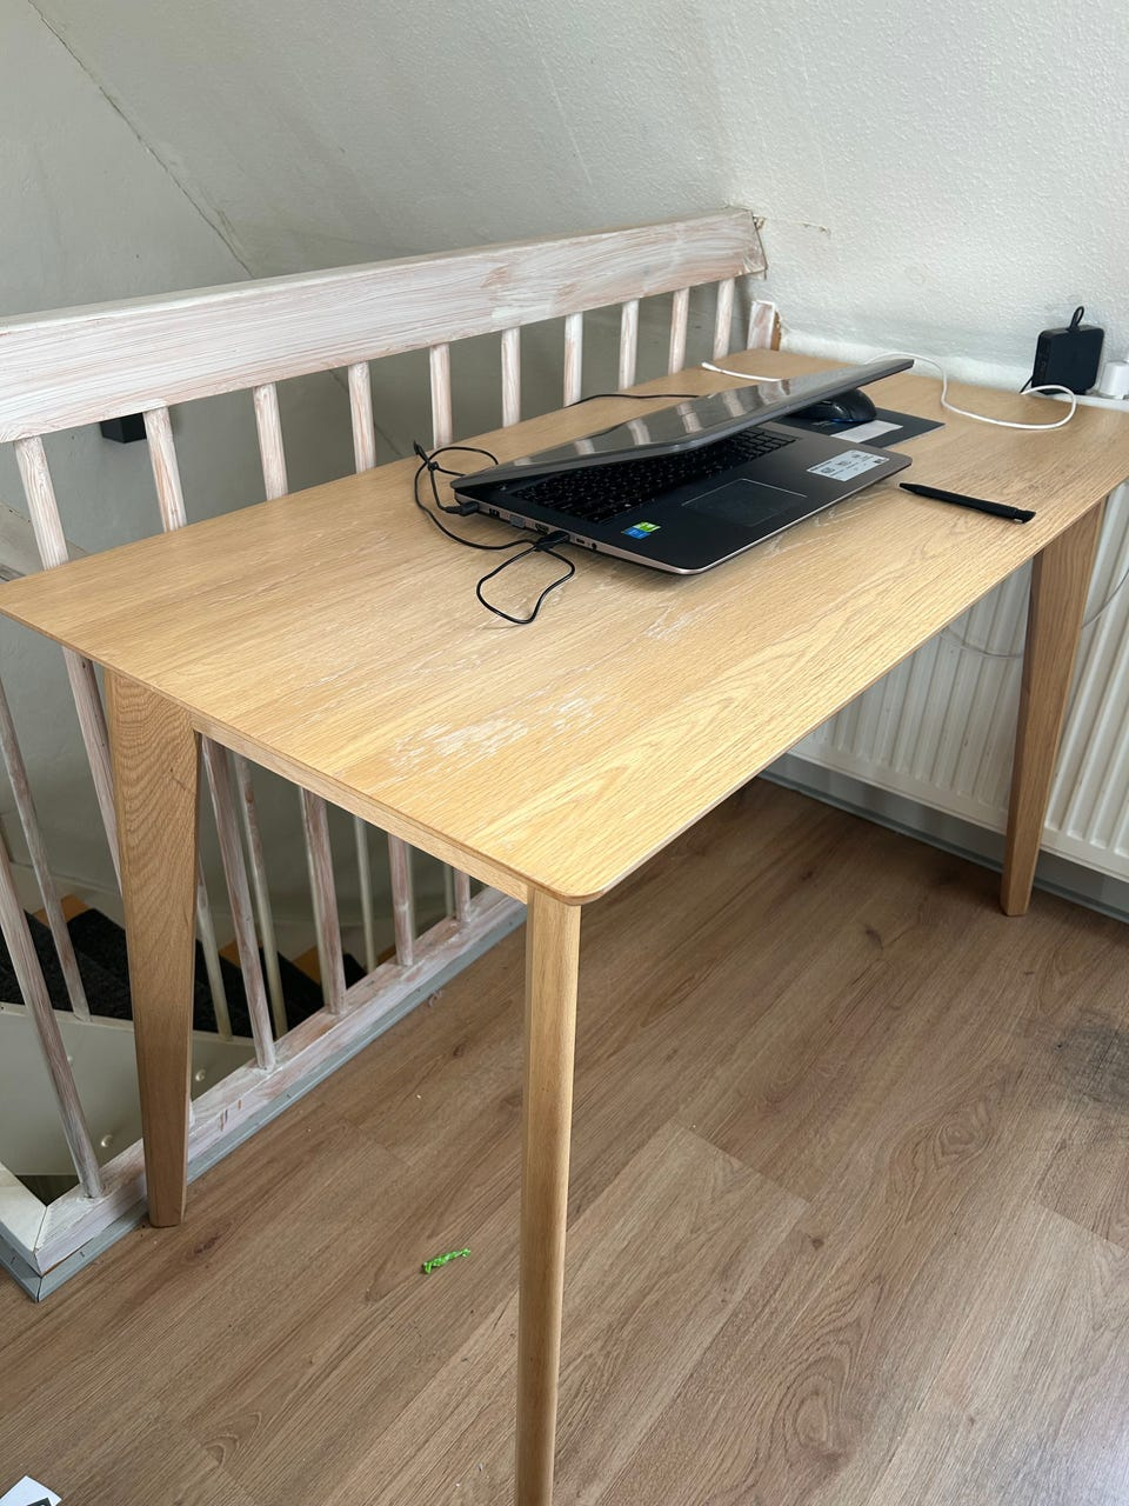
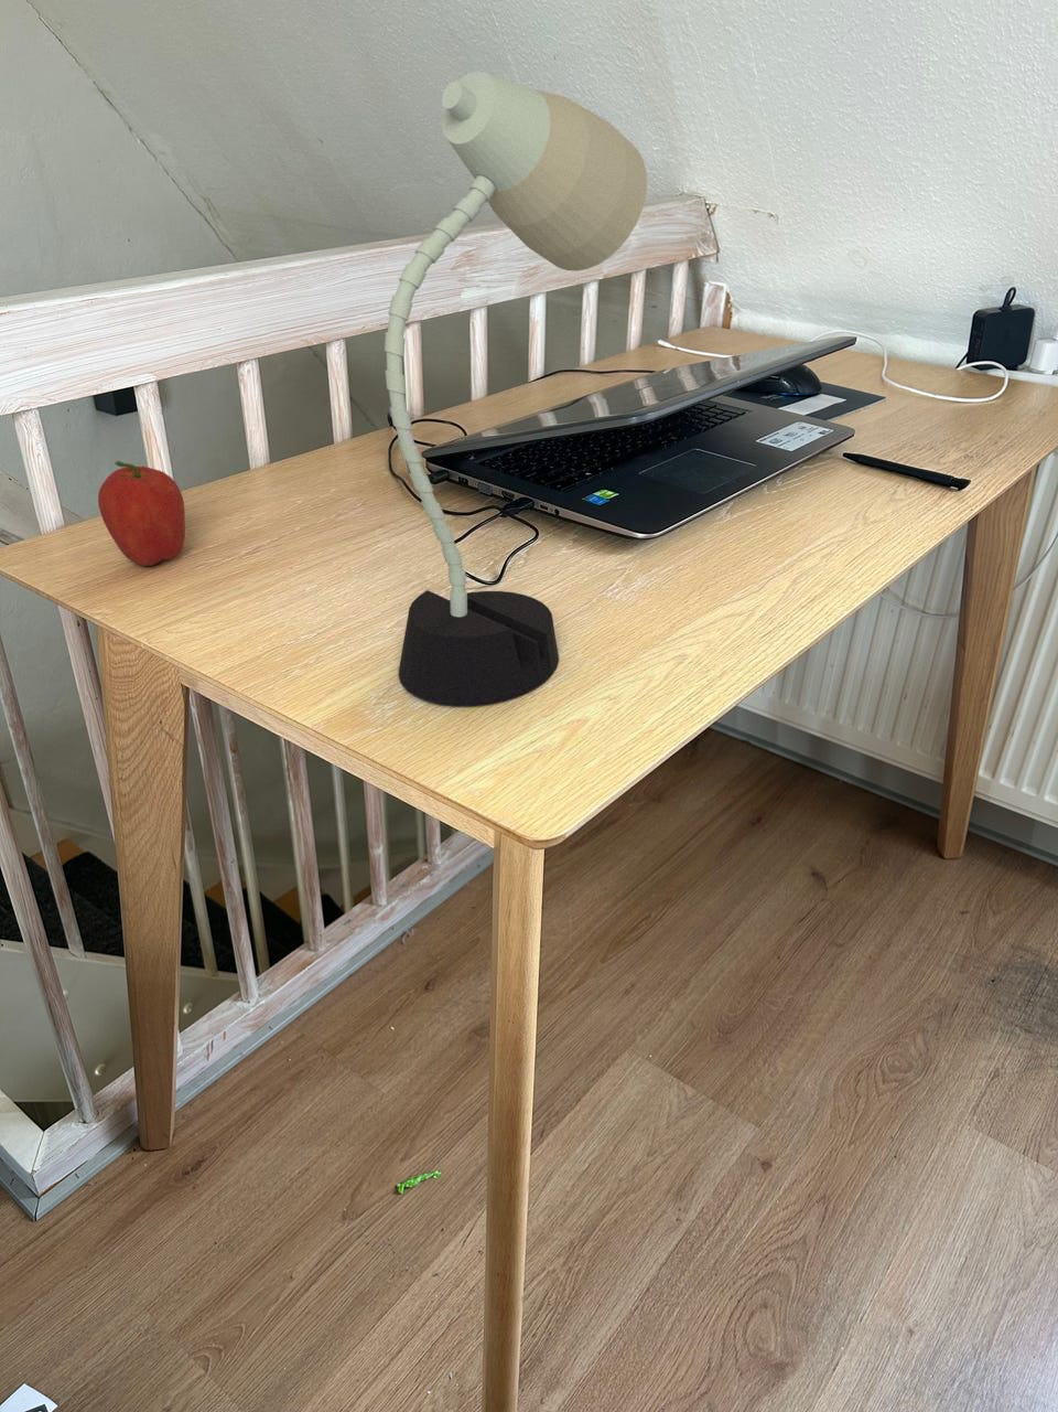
+ fruit [97,460,187,567]
+ desk lamp [383,71,648,707]
